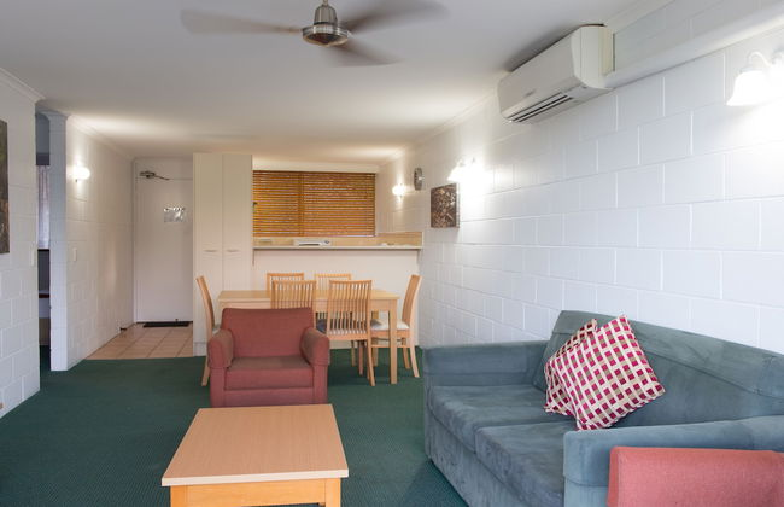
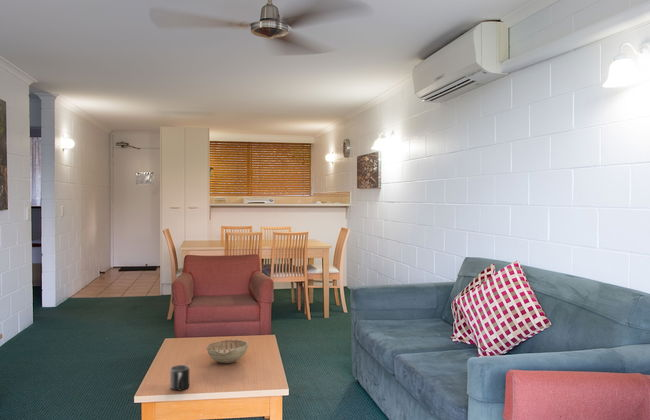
+ decorative bowl [205,338,249,364]
+ mug [169,364,190,392]
